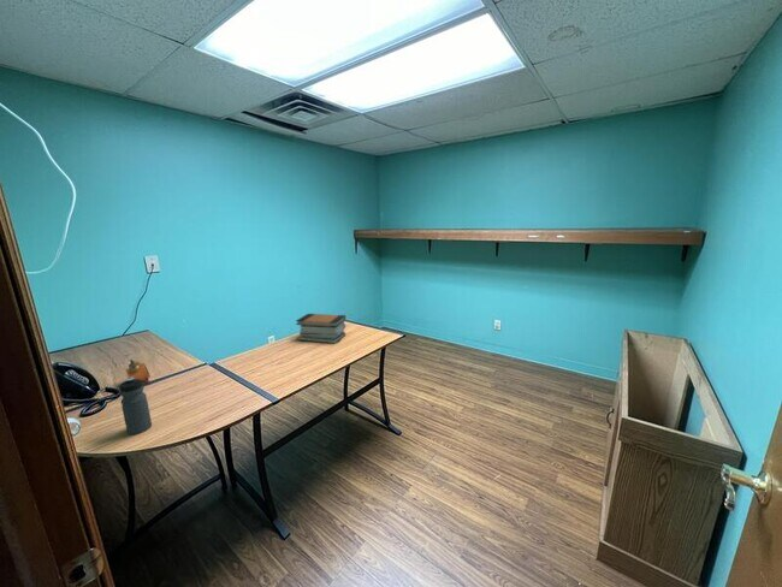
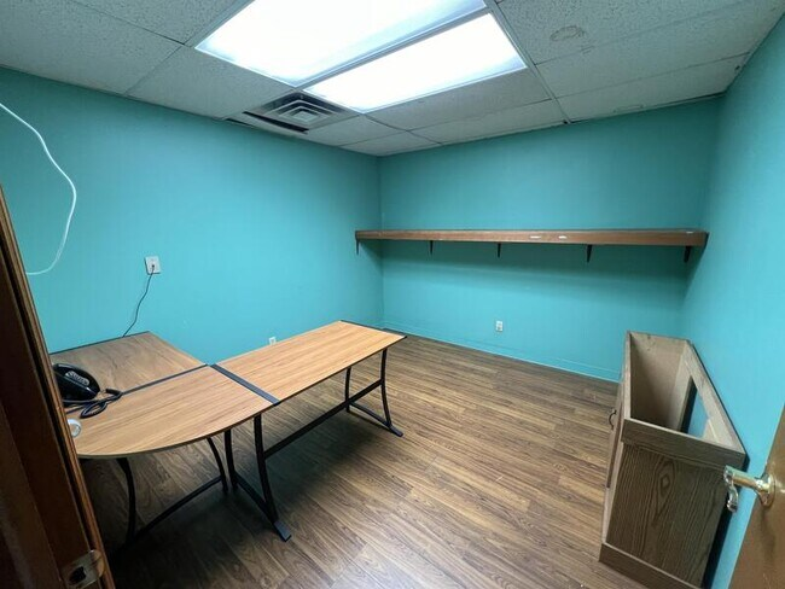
- water bottle [118,376,153,435]
- book stack [295,313,346,345]
- alarm clock [125,358,152,384]
